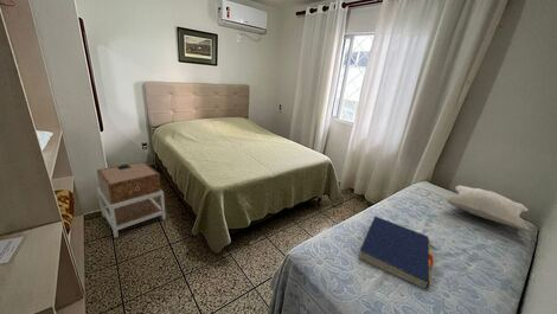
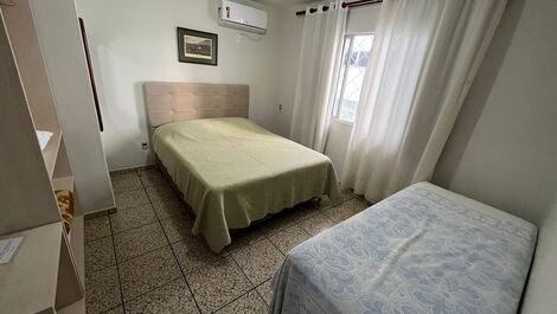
- book [358,214,435,290]
- pillow [444,184,531,231]
- nightstand [96,161,167,239]
